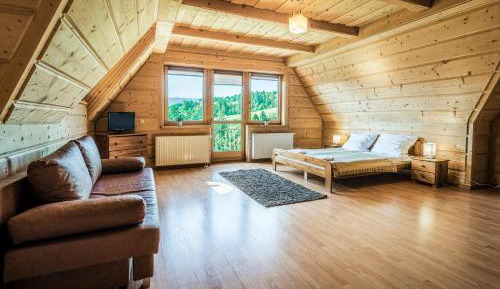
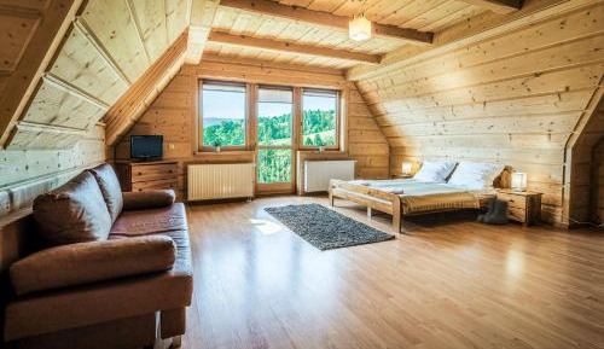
+ boots [476,198,510,226]
